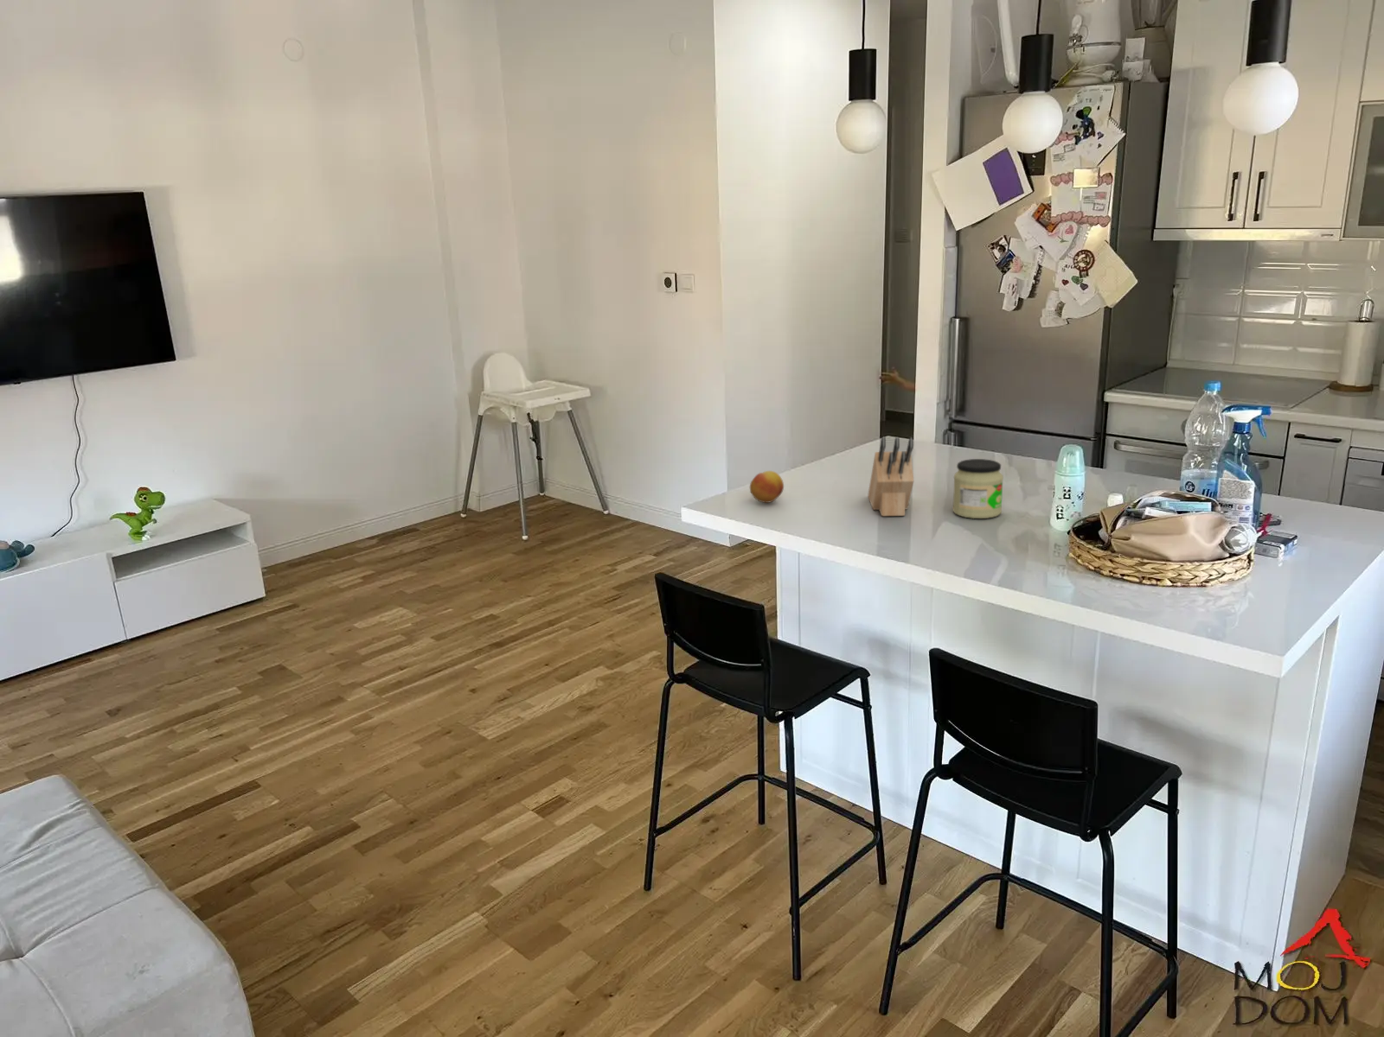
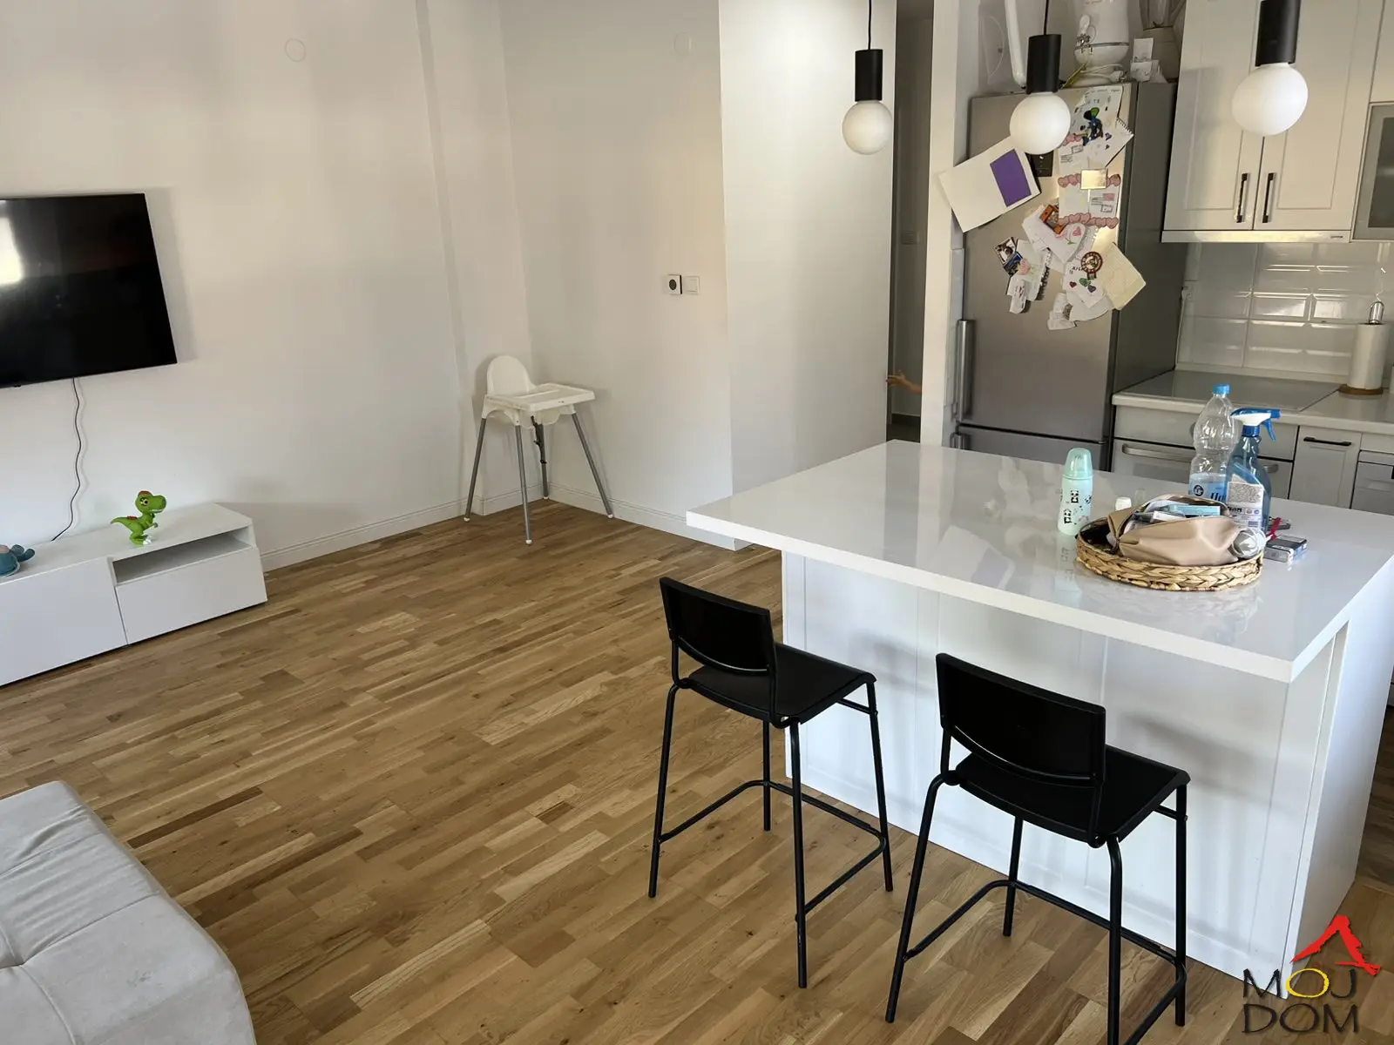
- fruit [749,471,785,504]
- knife block [867,436,914,516]
- jar [952,457,1005,520]
